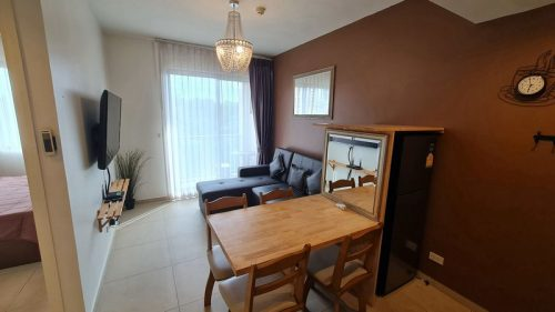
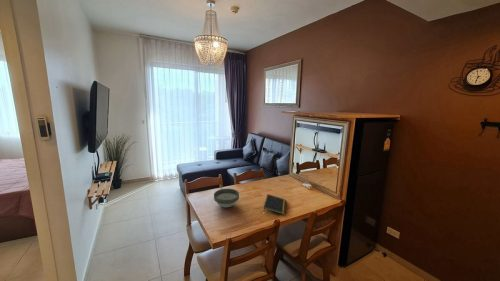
+ bowl [213,188,240,208]
+ notepad [263,193,287,216]
